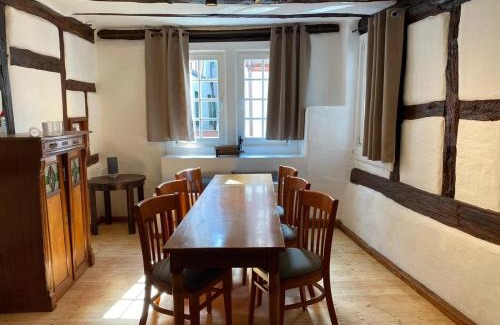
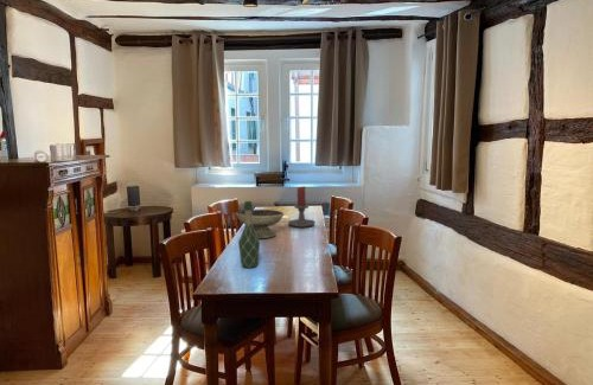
+ candle holder [287,185,317,229]
+ wine bottle [237,200,261,269]
+ decorative bowl [235,208,285,239]
